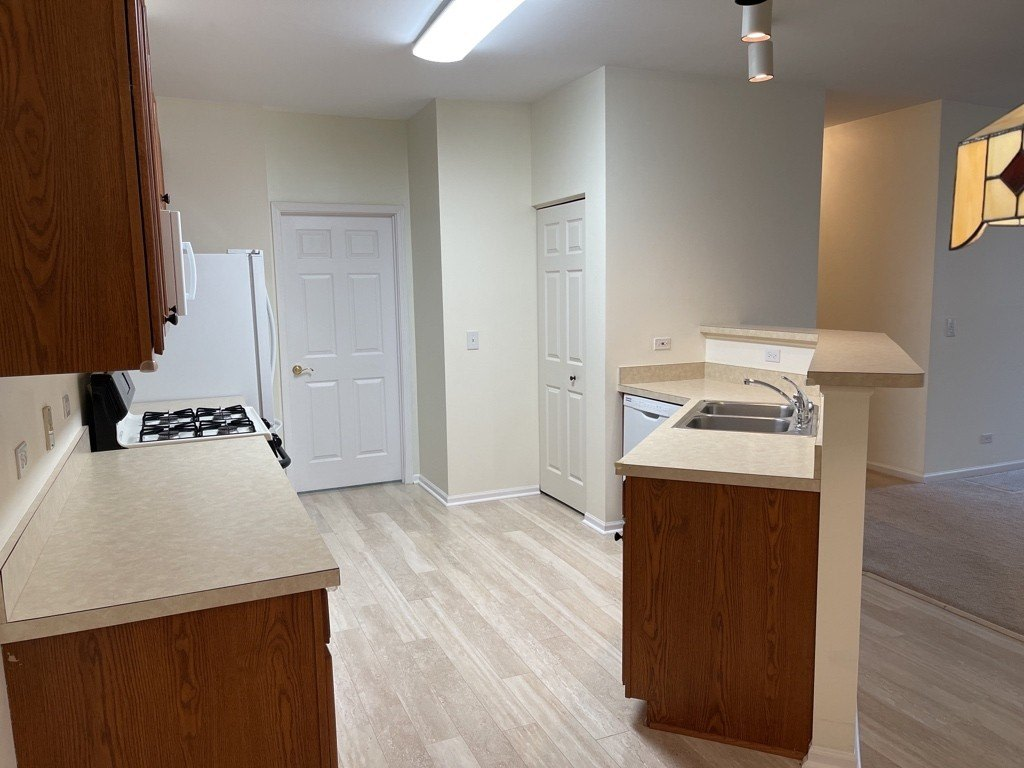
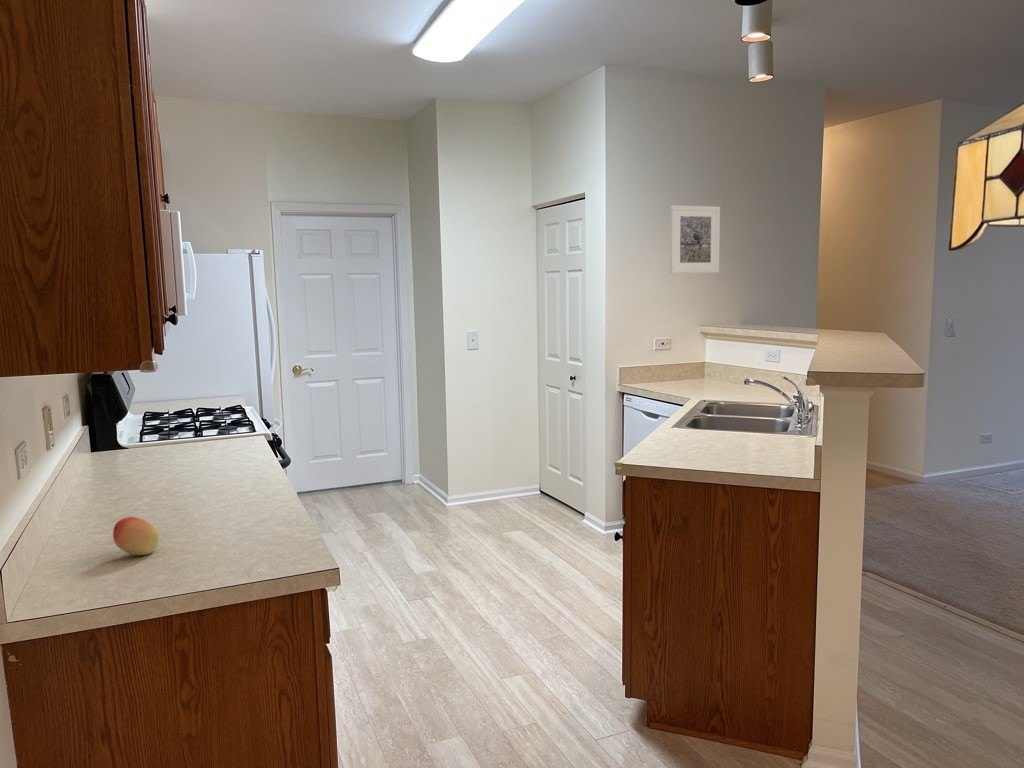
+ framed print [669,204,721,274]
+ fruit [112,516,160,556]
